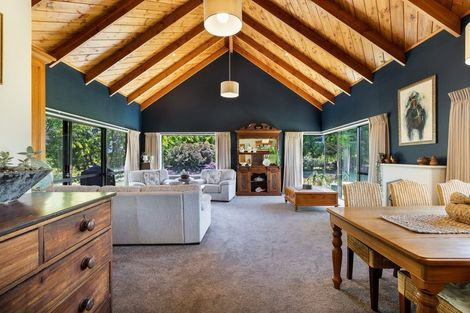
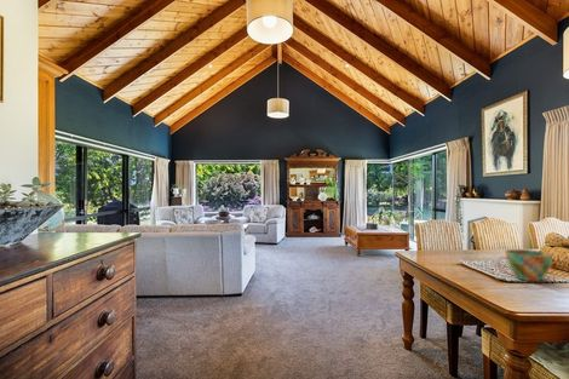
+ cup [496,248,553,282]
